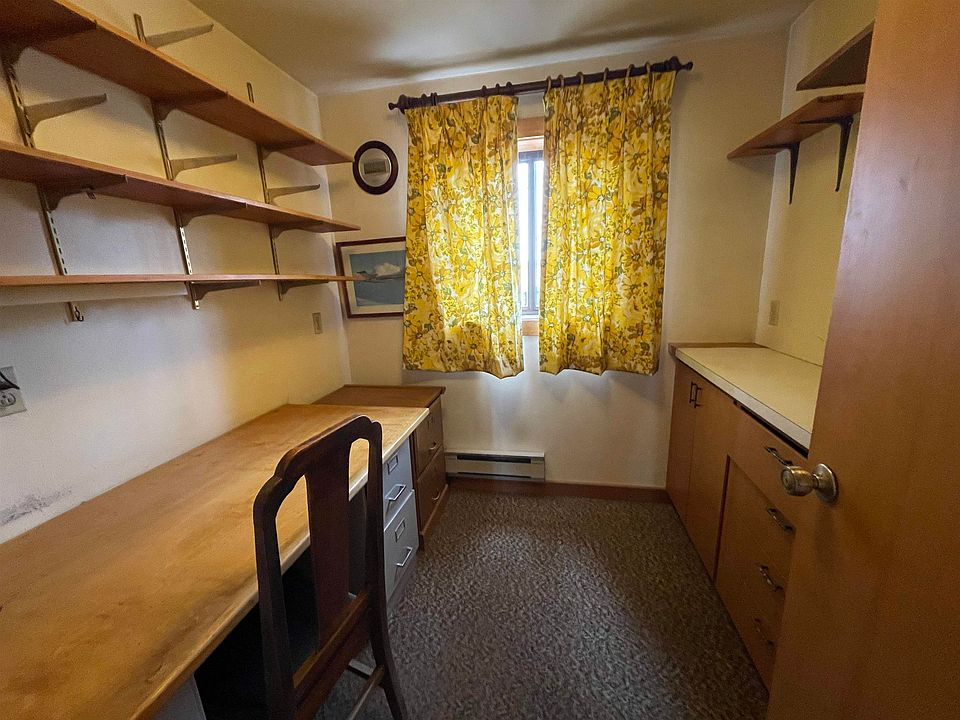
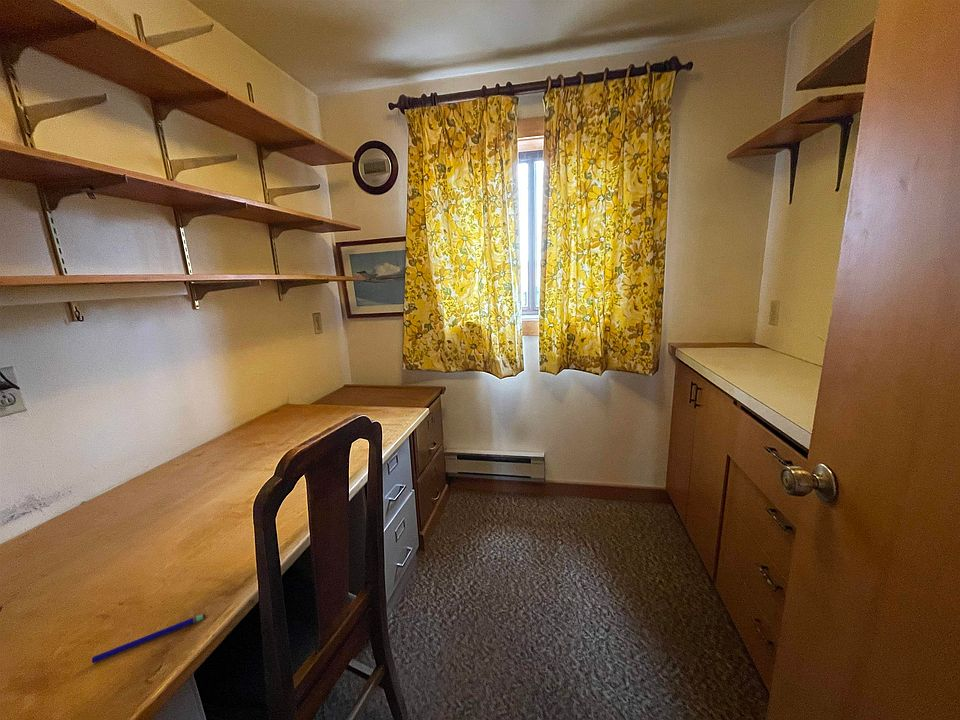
+ pen [91,613,207,664]
